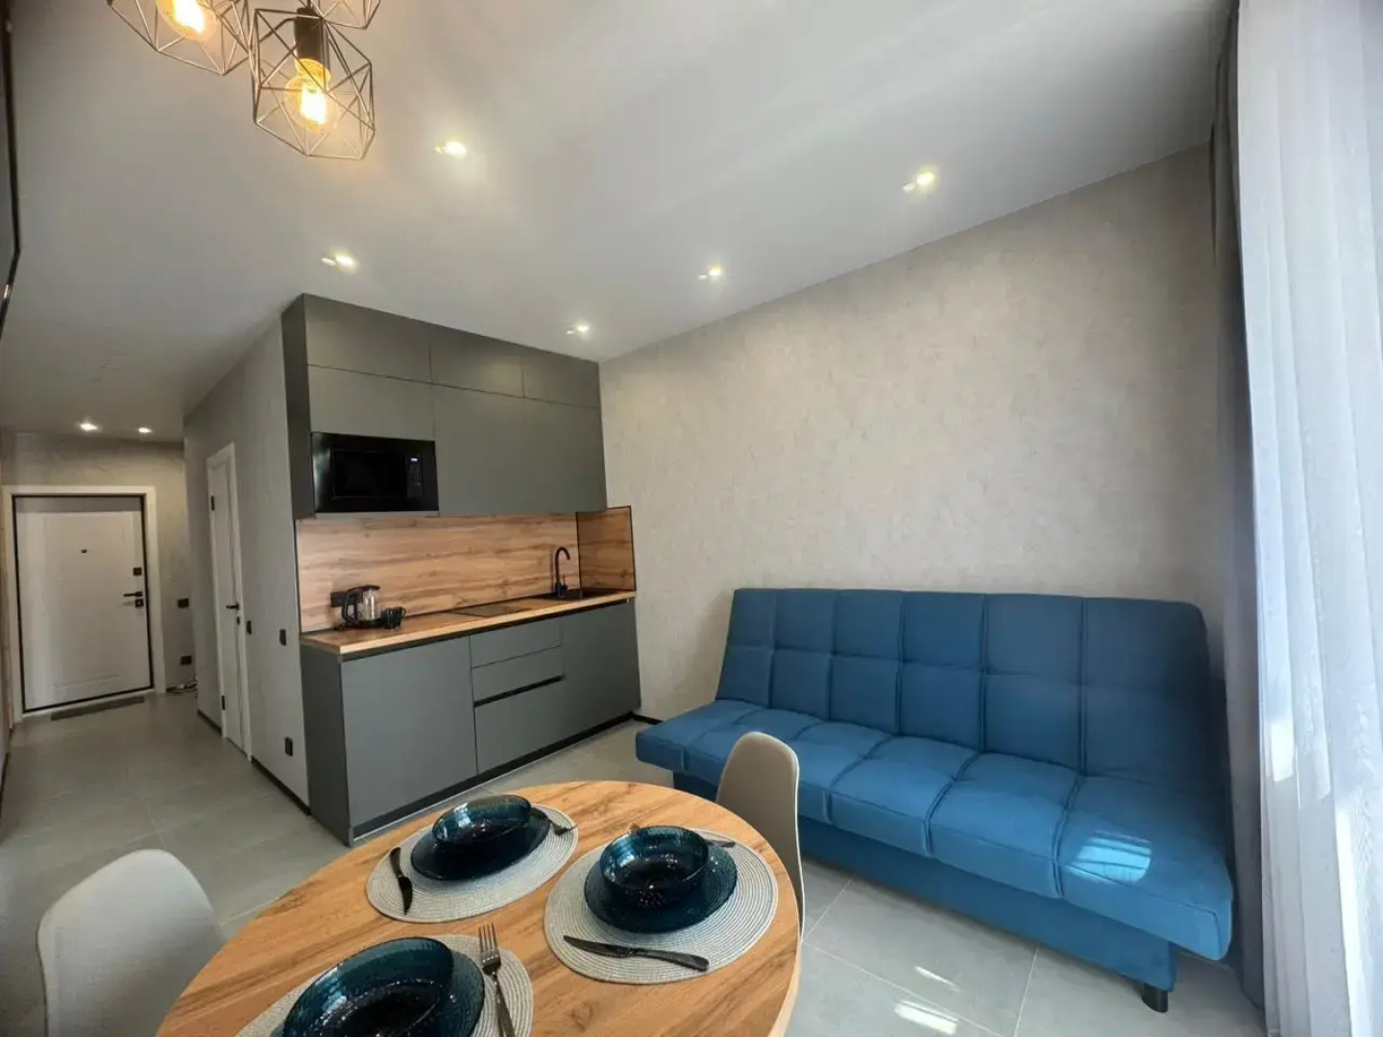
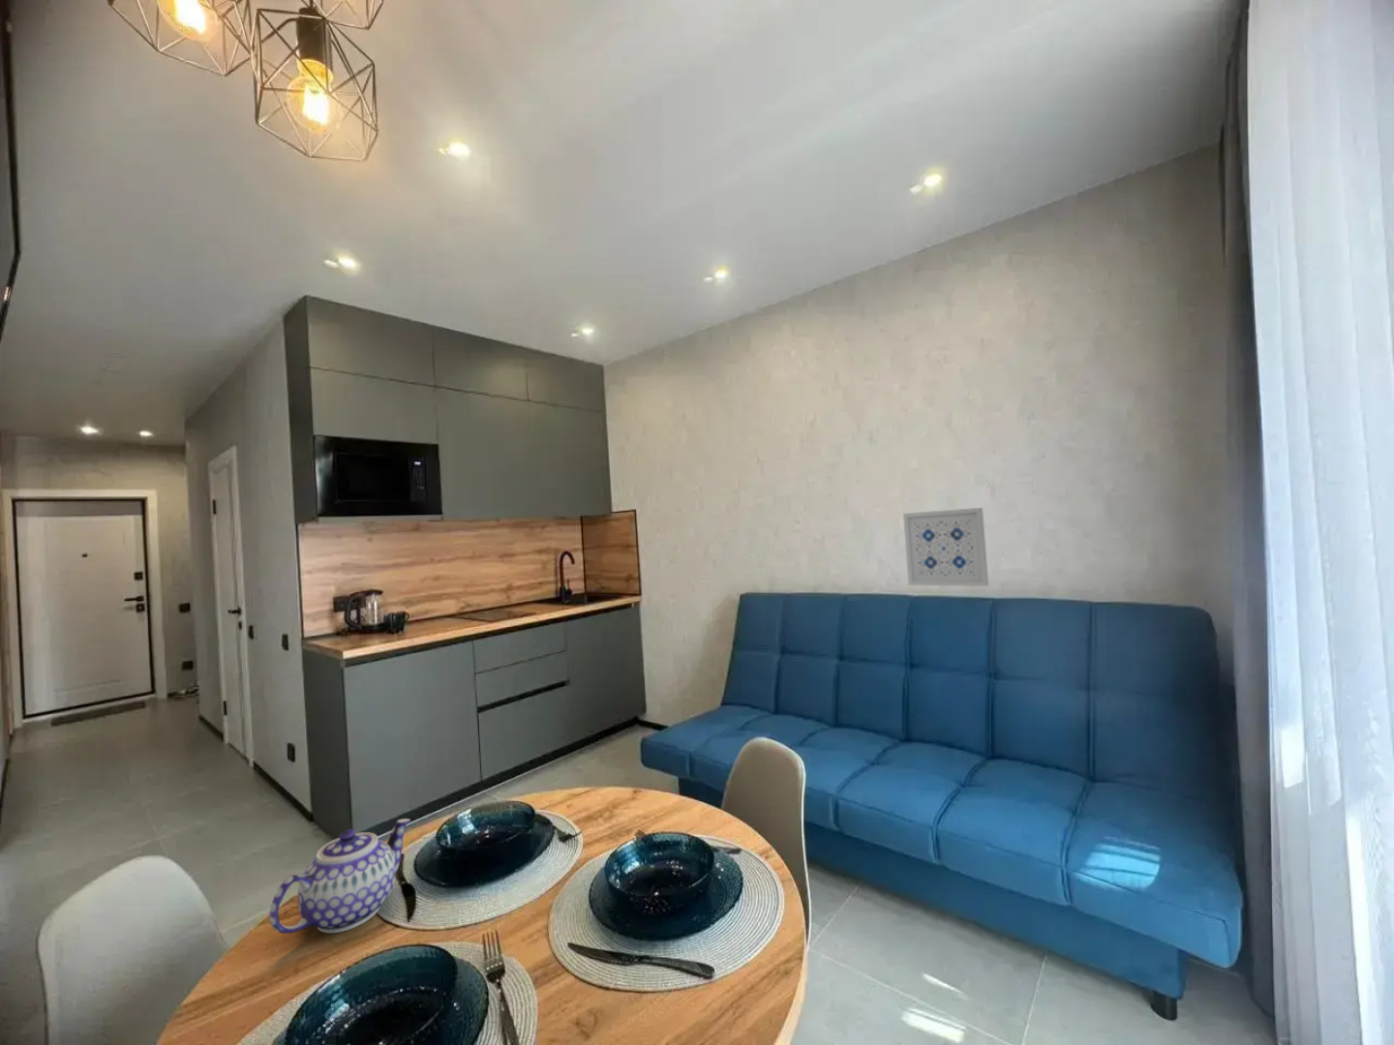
+ wall art [902,507,989,587]
+ teapot [268,818,412,935]
